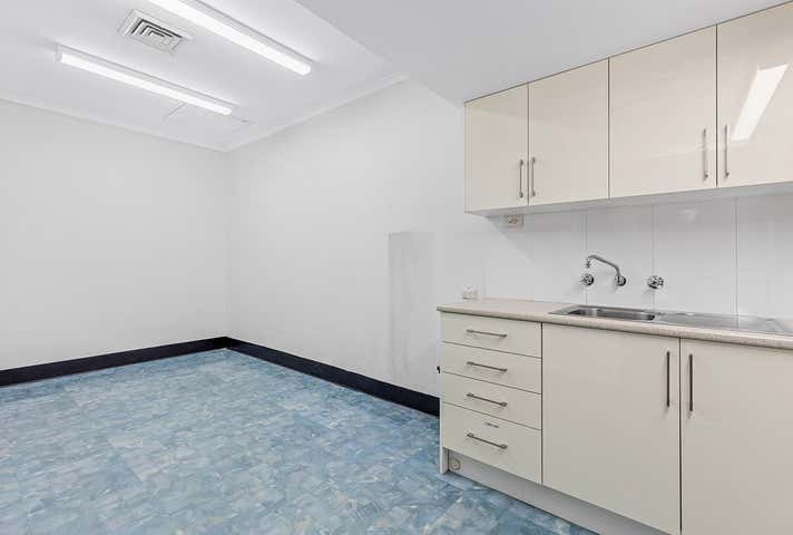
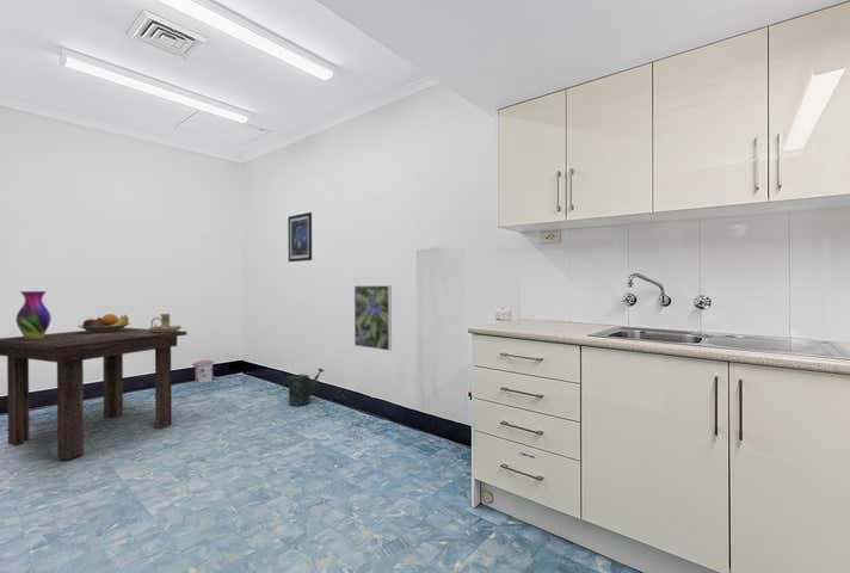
+ trash can [191,359,216,383]
+ vase [14,290,53,339]
+ dining table [0,327,187,461]
+ watering can [282,366,325,407]
+ candle holder [148,313,183,333]
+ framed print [353,284,393,352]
+ fruit bowl [76,313,131,333]
+ wall art [287,211,313,263]
